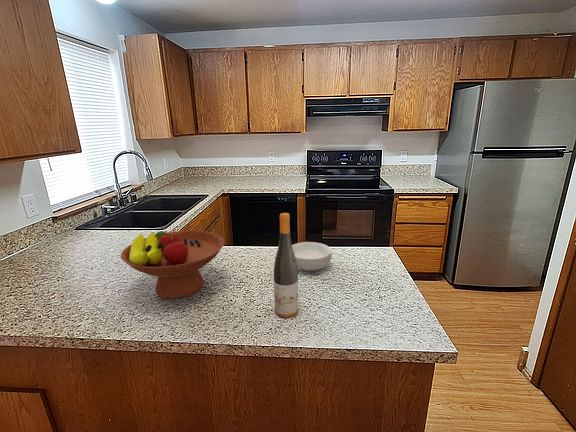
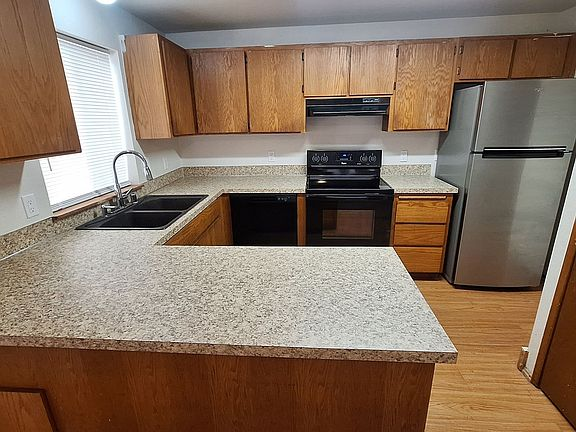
- cereal bowl [292,241,333,272]
- fruit bowl [120,230,225,300]
- wine bottle [273,212,299,318]
